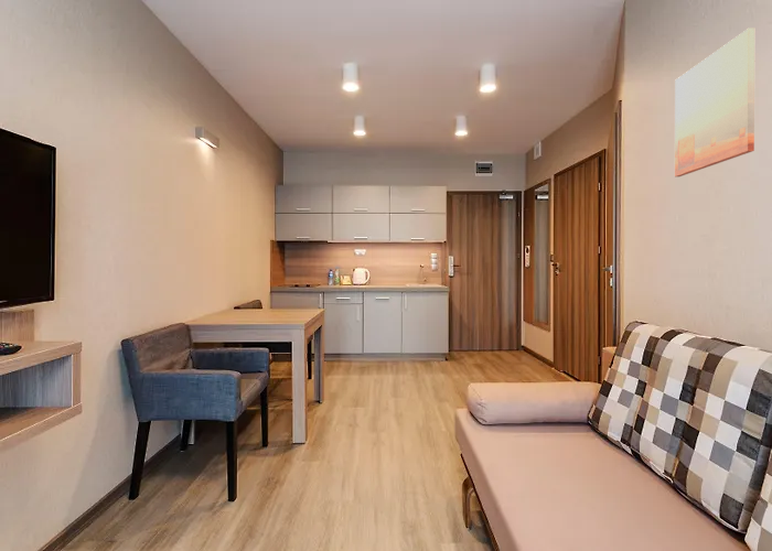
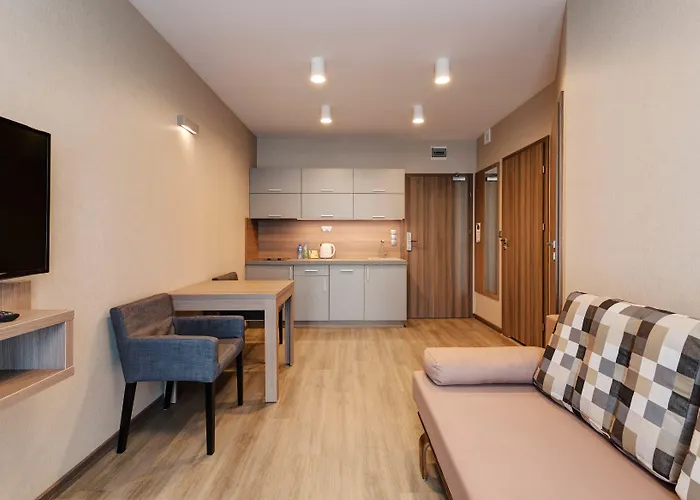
- wall art [674,26,755,177]
